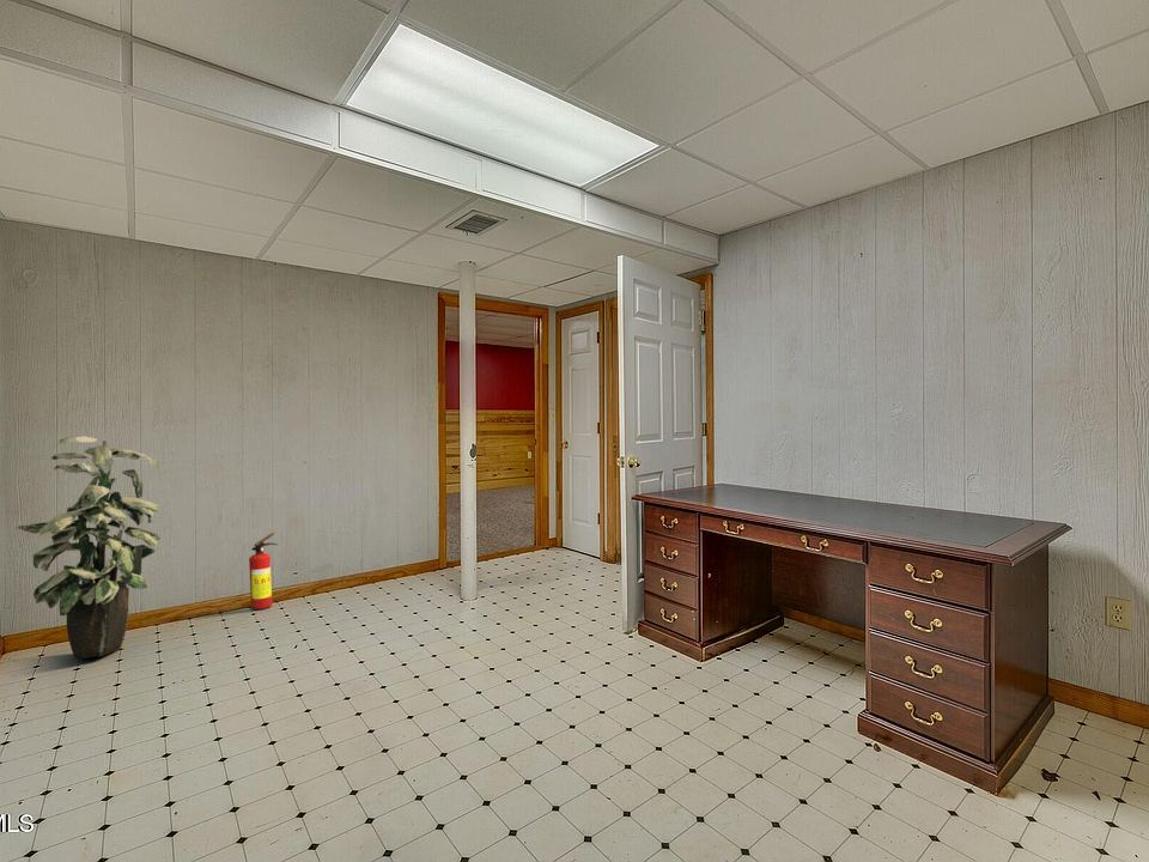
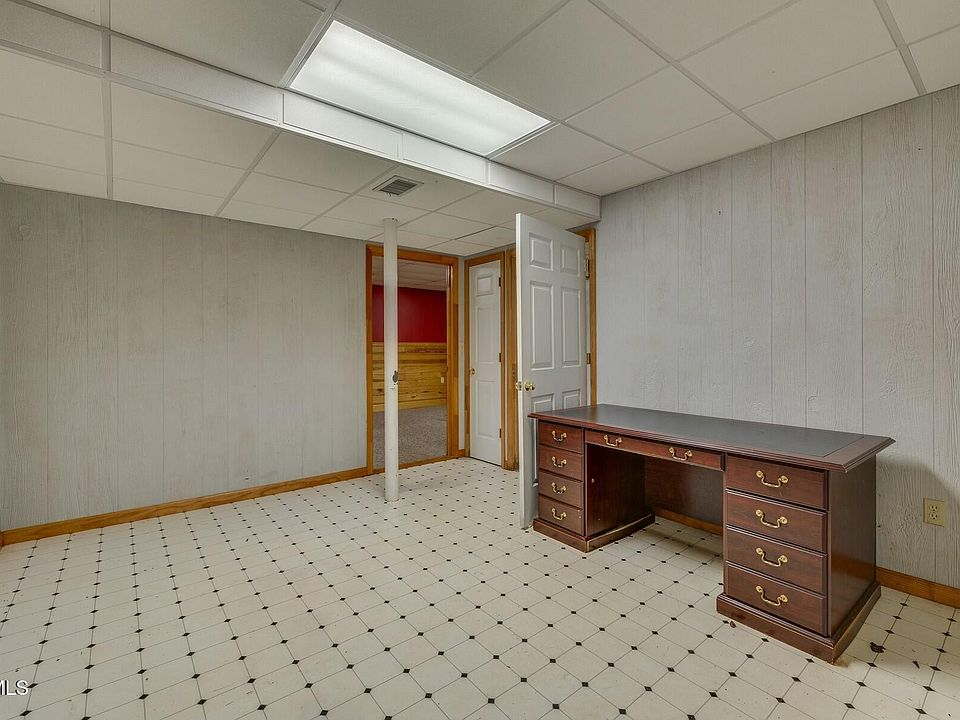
- indoor plant [16,436,160,660]
- fire extinguisher [248,532,279,611]
